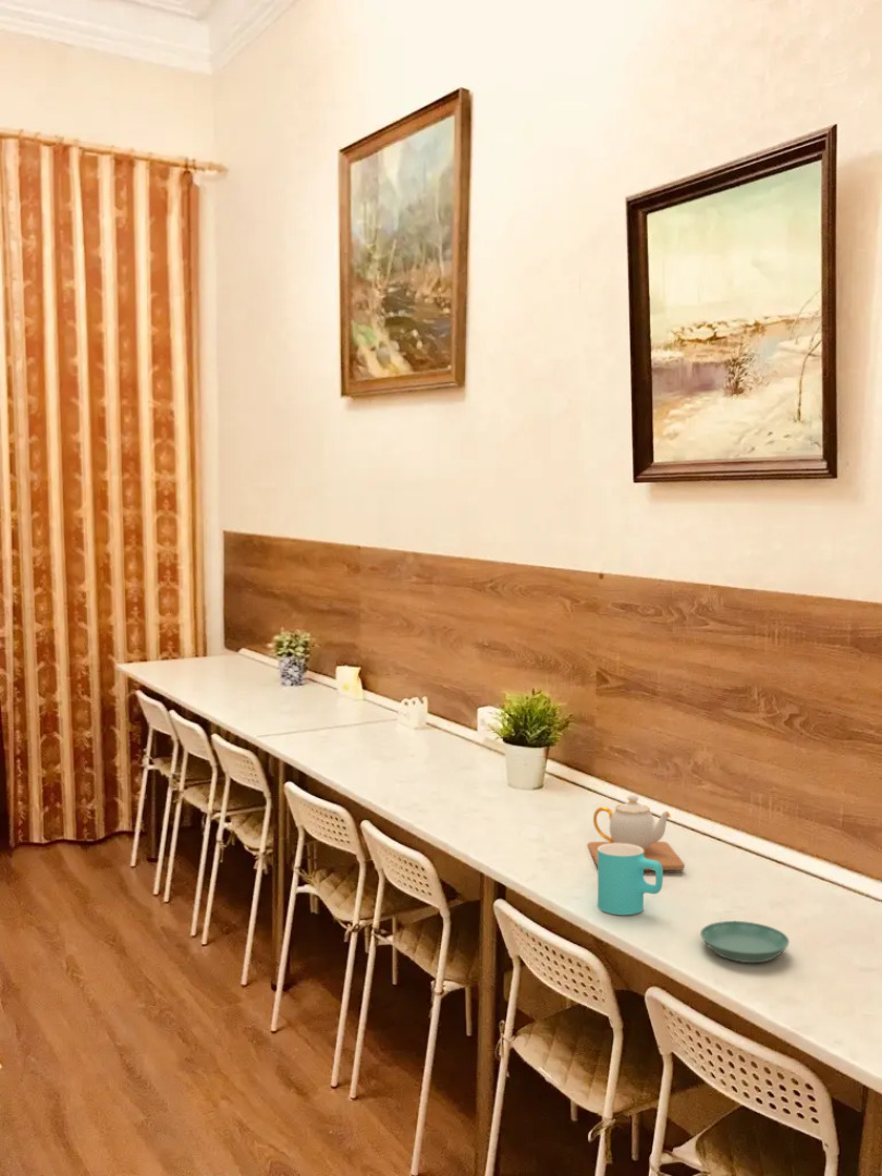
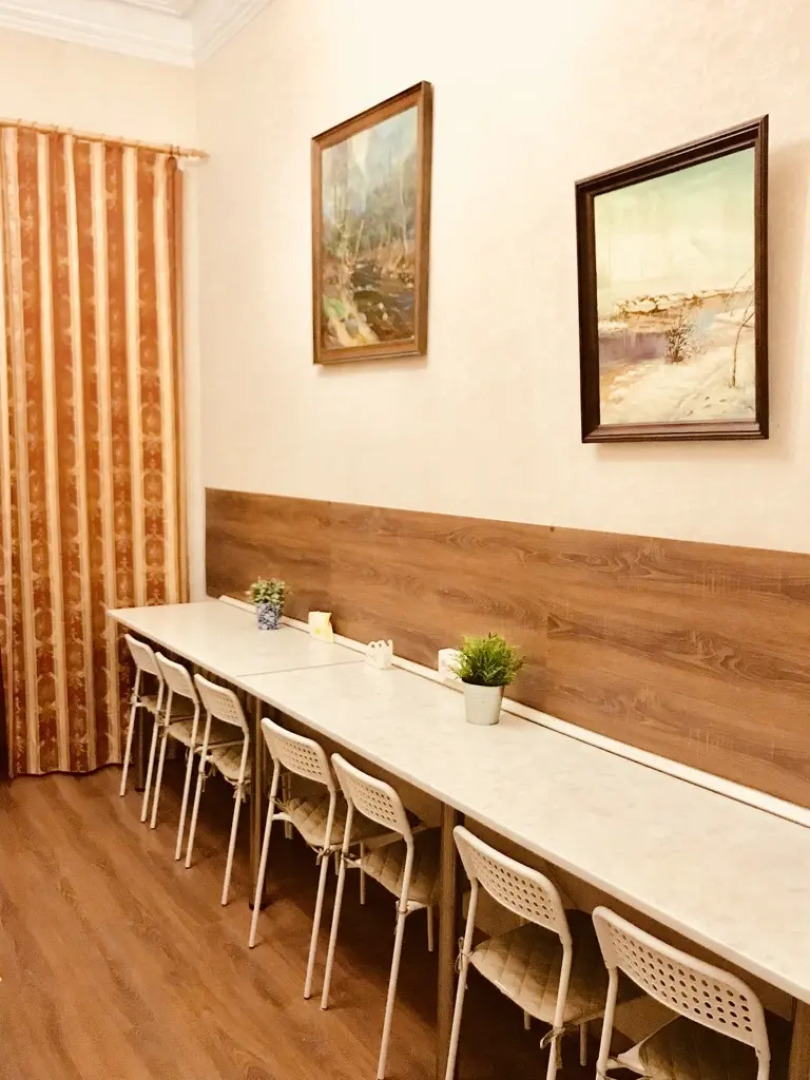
- teapot [586,794,686,871]
- saucer [699,920,791,964]
- cup [597,843,664,916]
